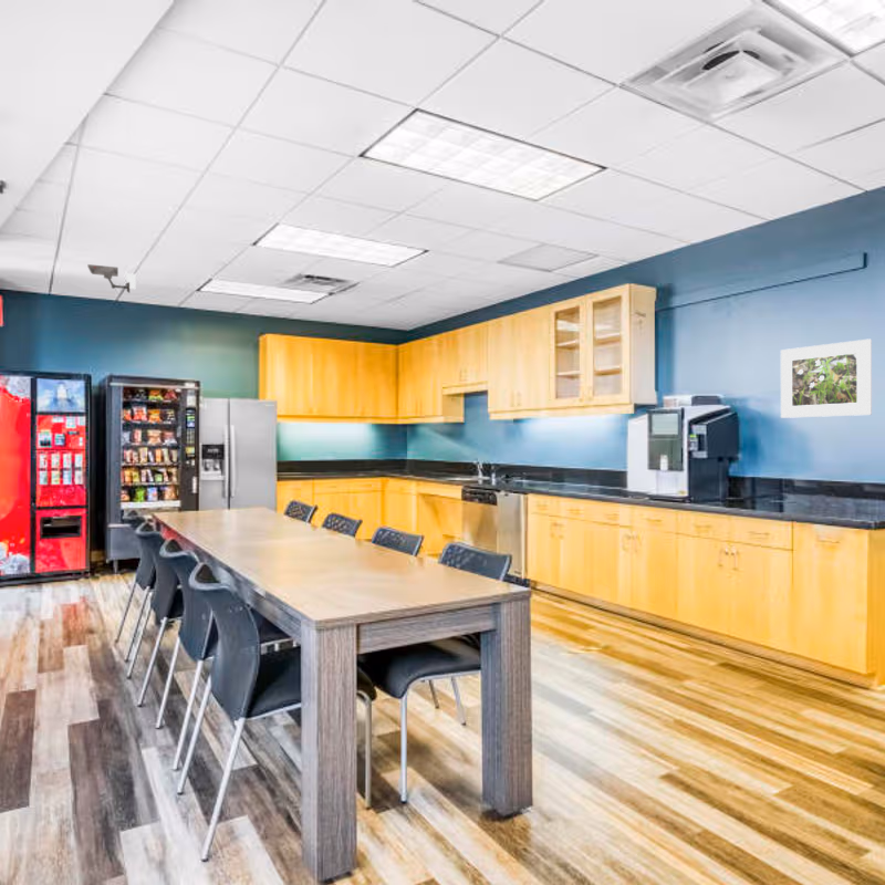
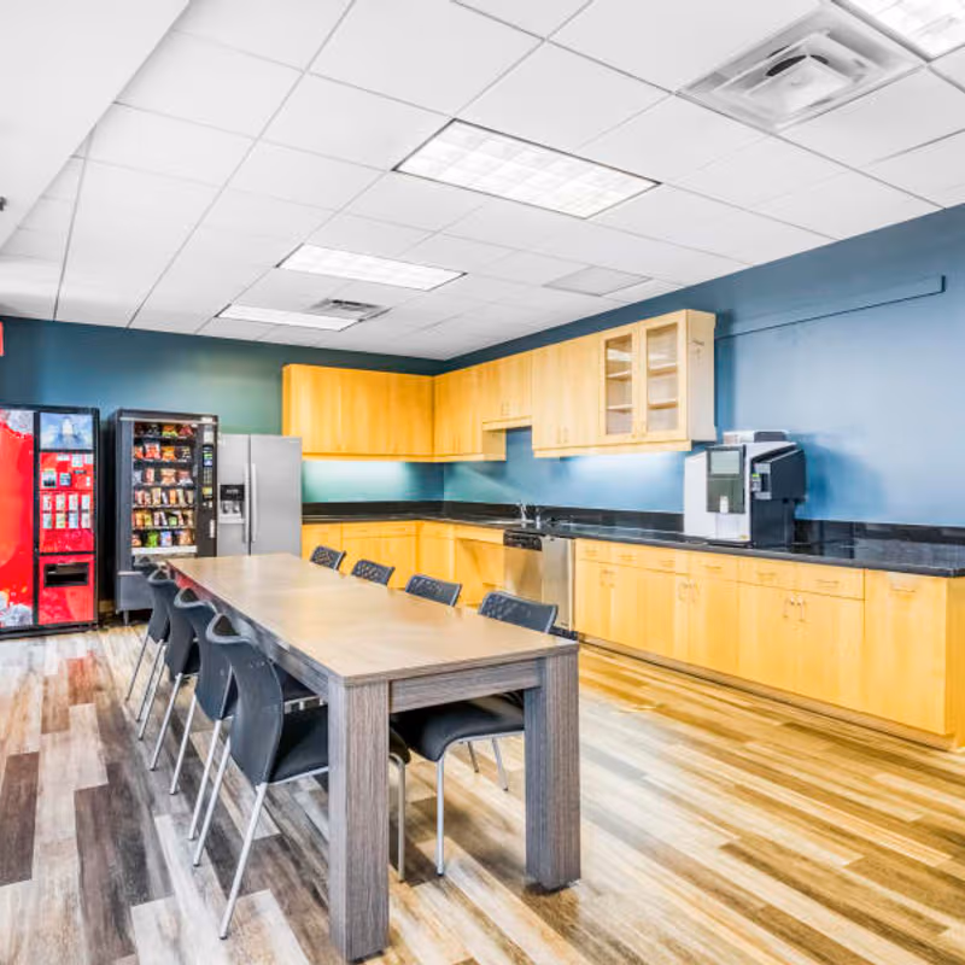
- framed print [780,337,873,419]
- security camera [86,263,137,294]
